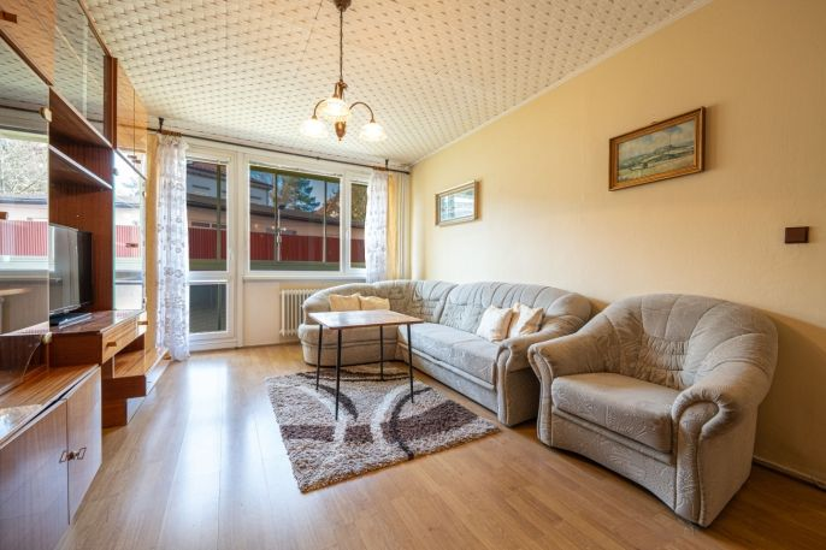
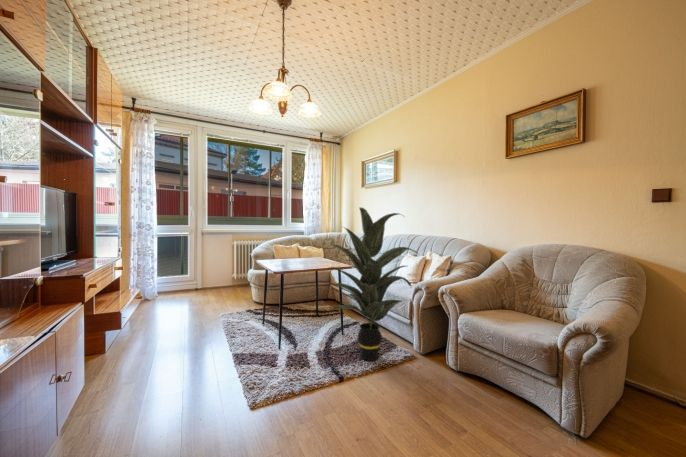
+ indoor plant [325,206,420,362]
